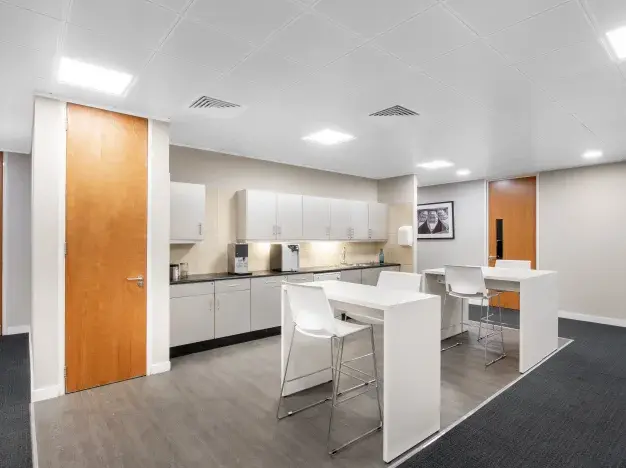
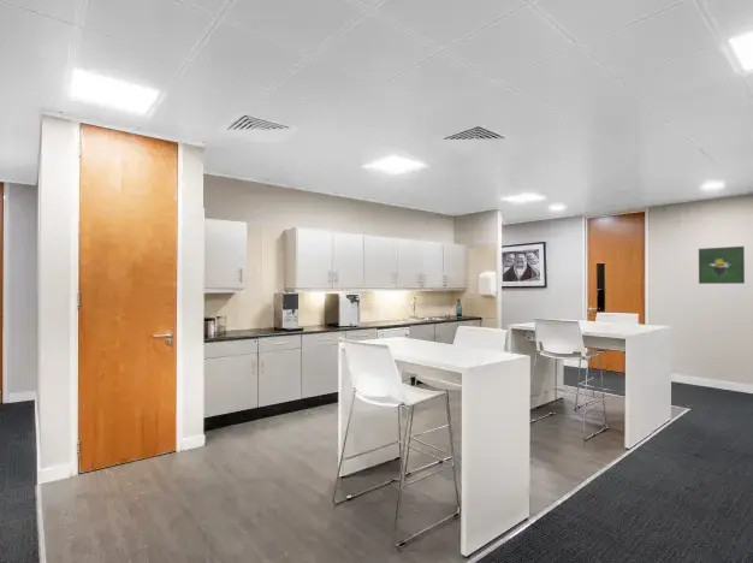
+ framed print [698,245,746,285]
